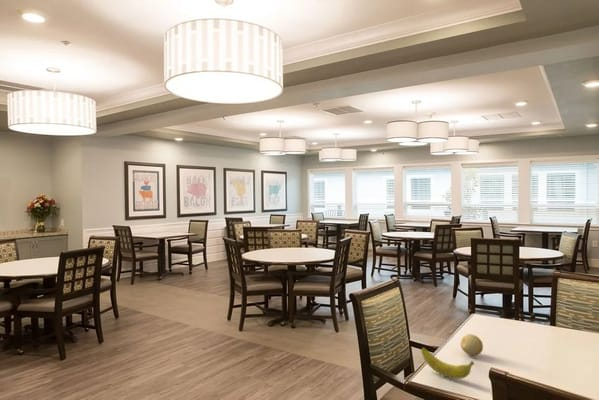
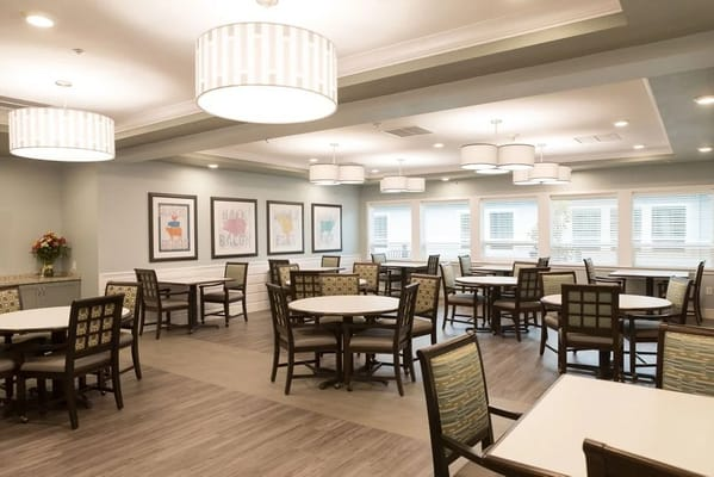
- fruit [459,333,484,356]
- banana [420,346,475,380]
